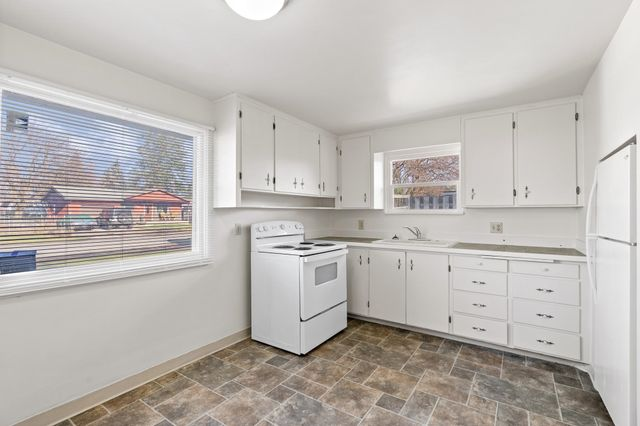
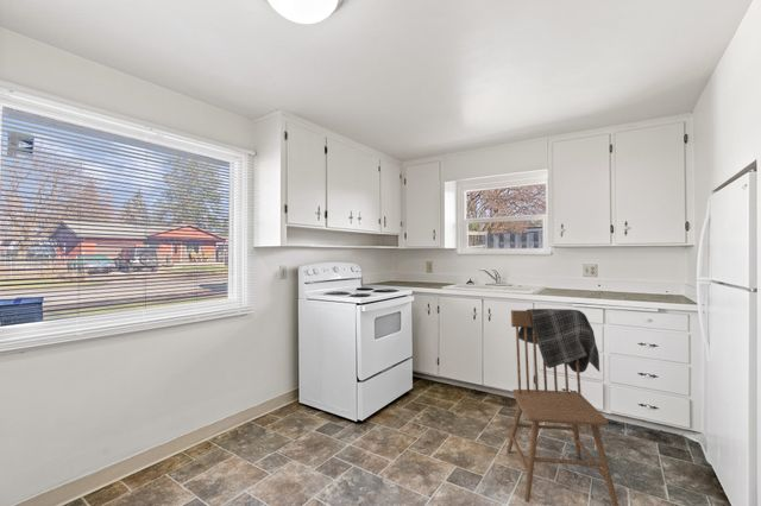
+ dining chair [505,308,620,506]
